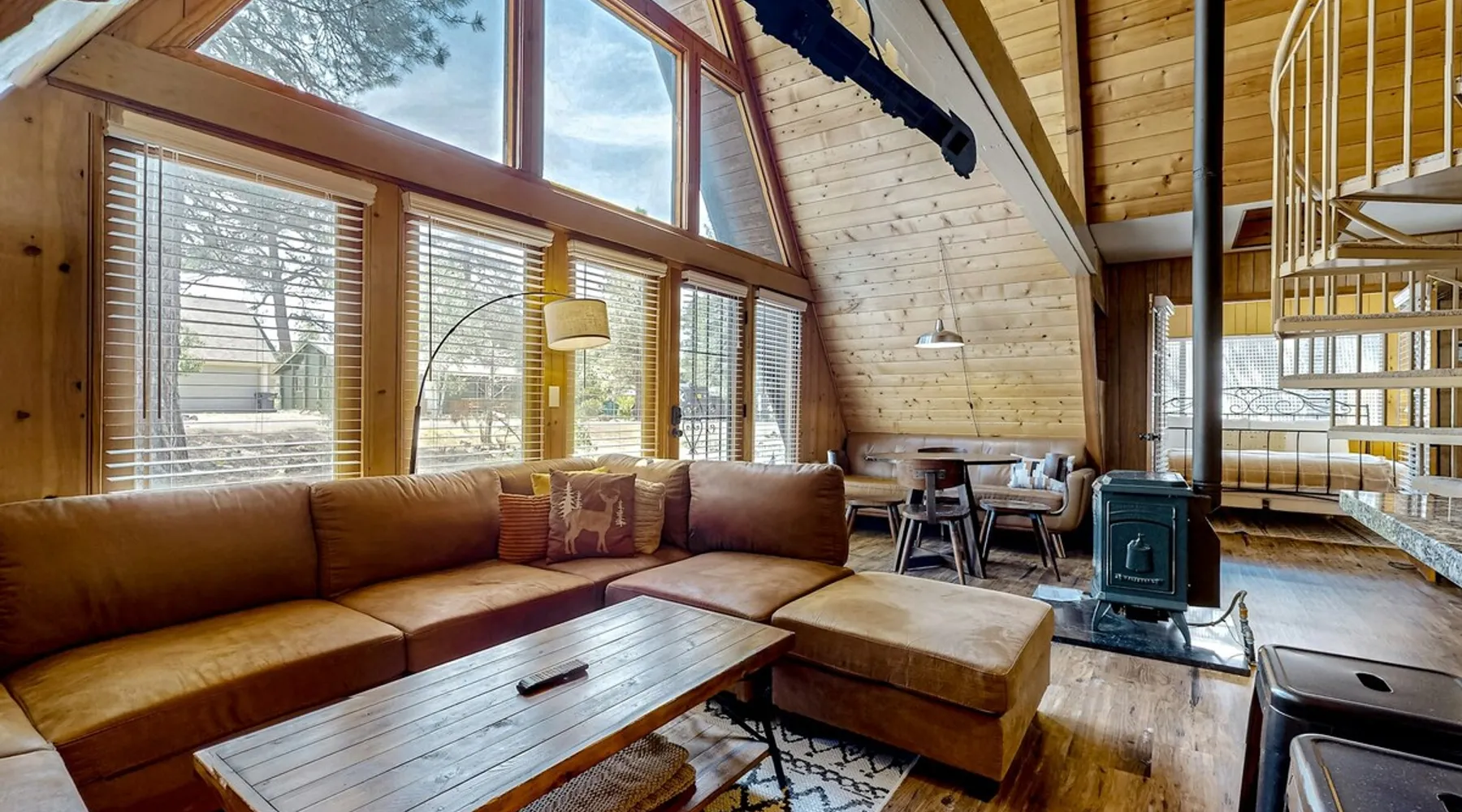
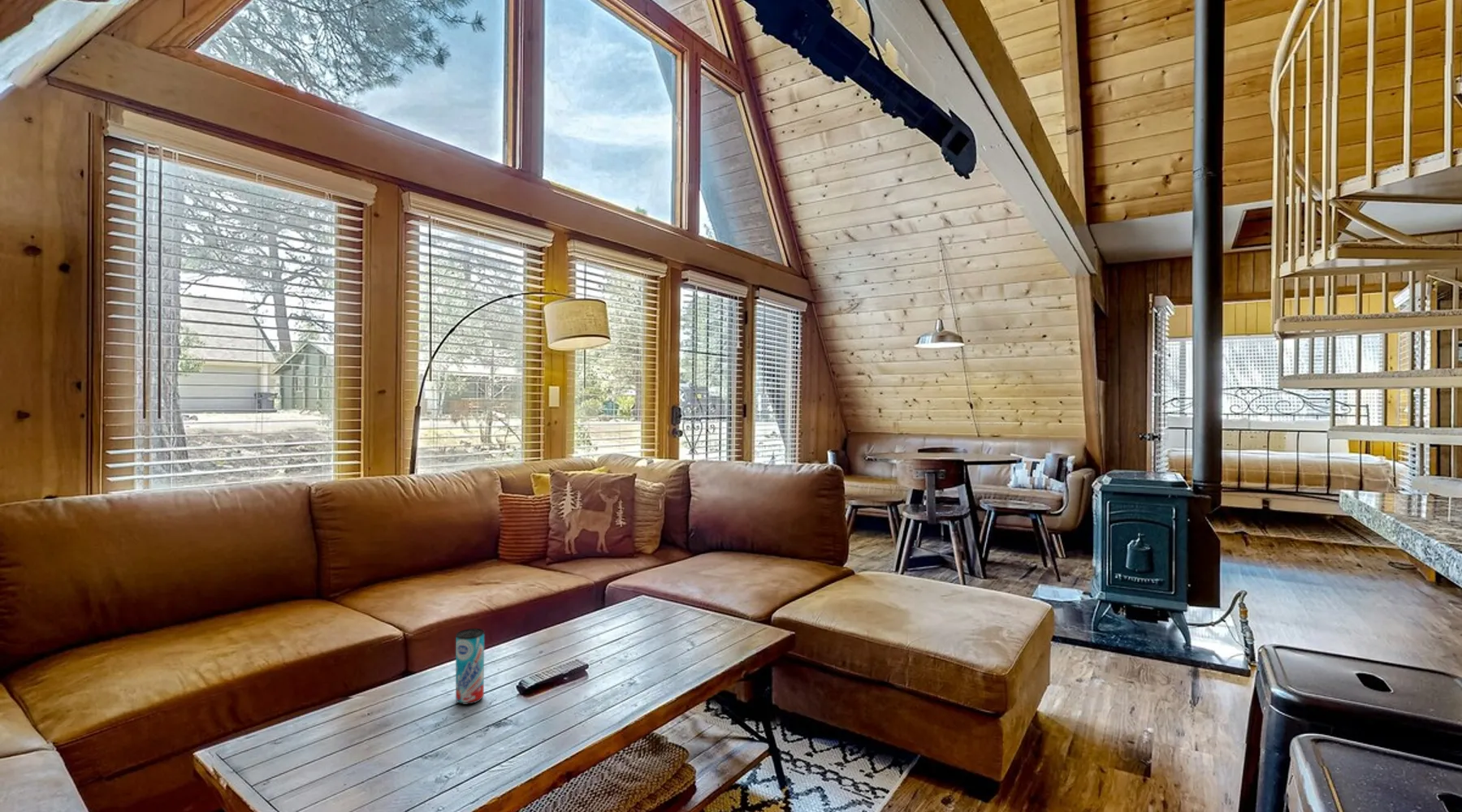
+ beverage can [455,628,485,706]
